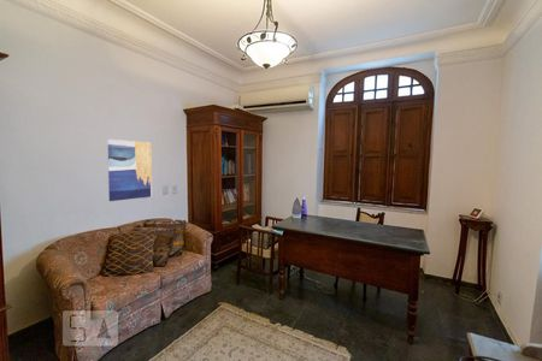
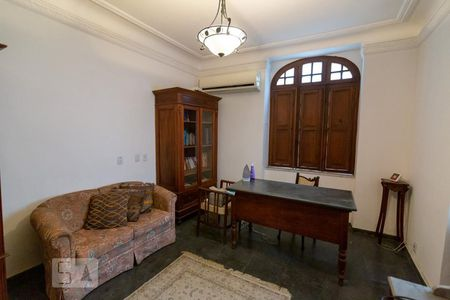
- wall art [107,138,153,202]
